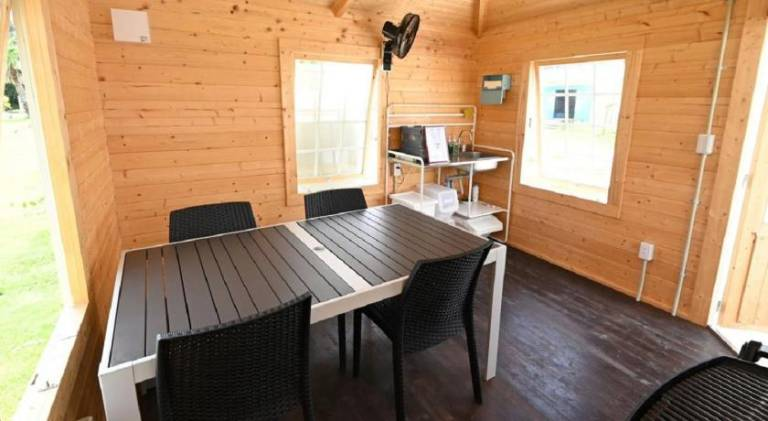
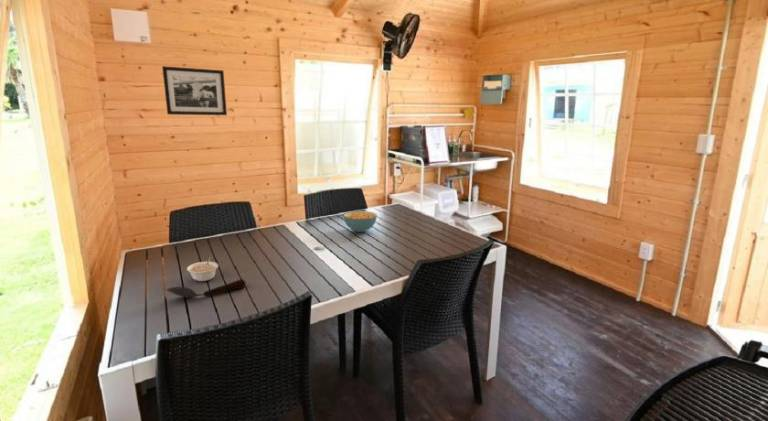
+ spoon [165,278,247,298]
+ cereal bowl [343,210,378,233]
+ legume [186,256,219,282]
+ picture frame [161,65,228,116]
